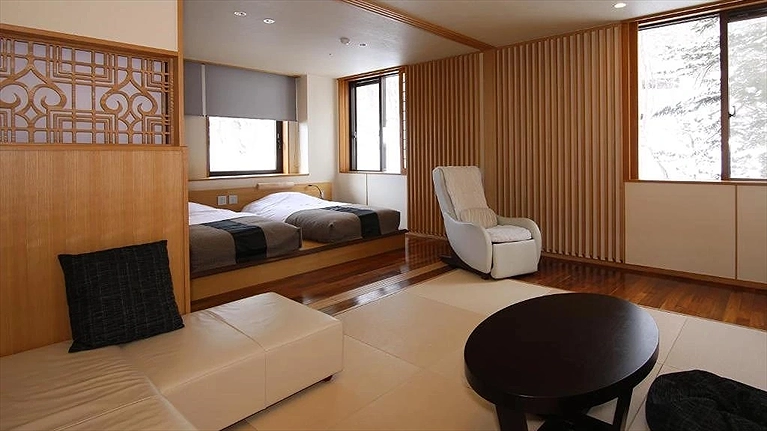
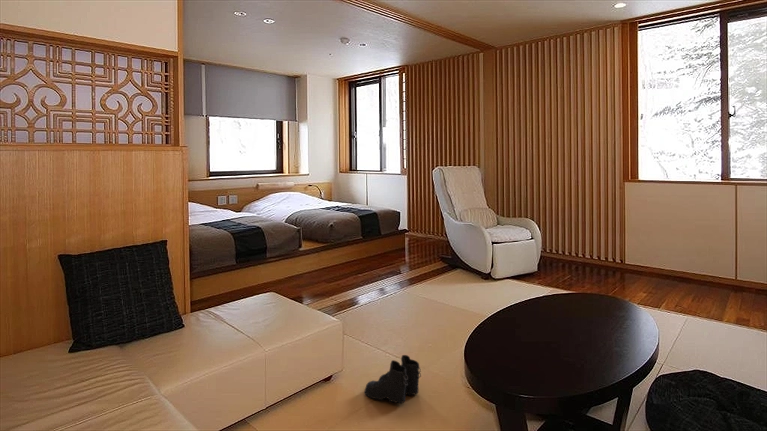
+ boots [363,354,422,404]
